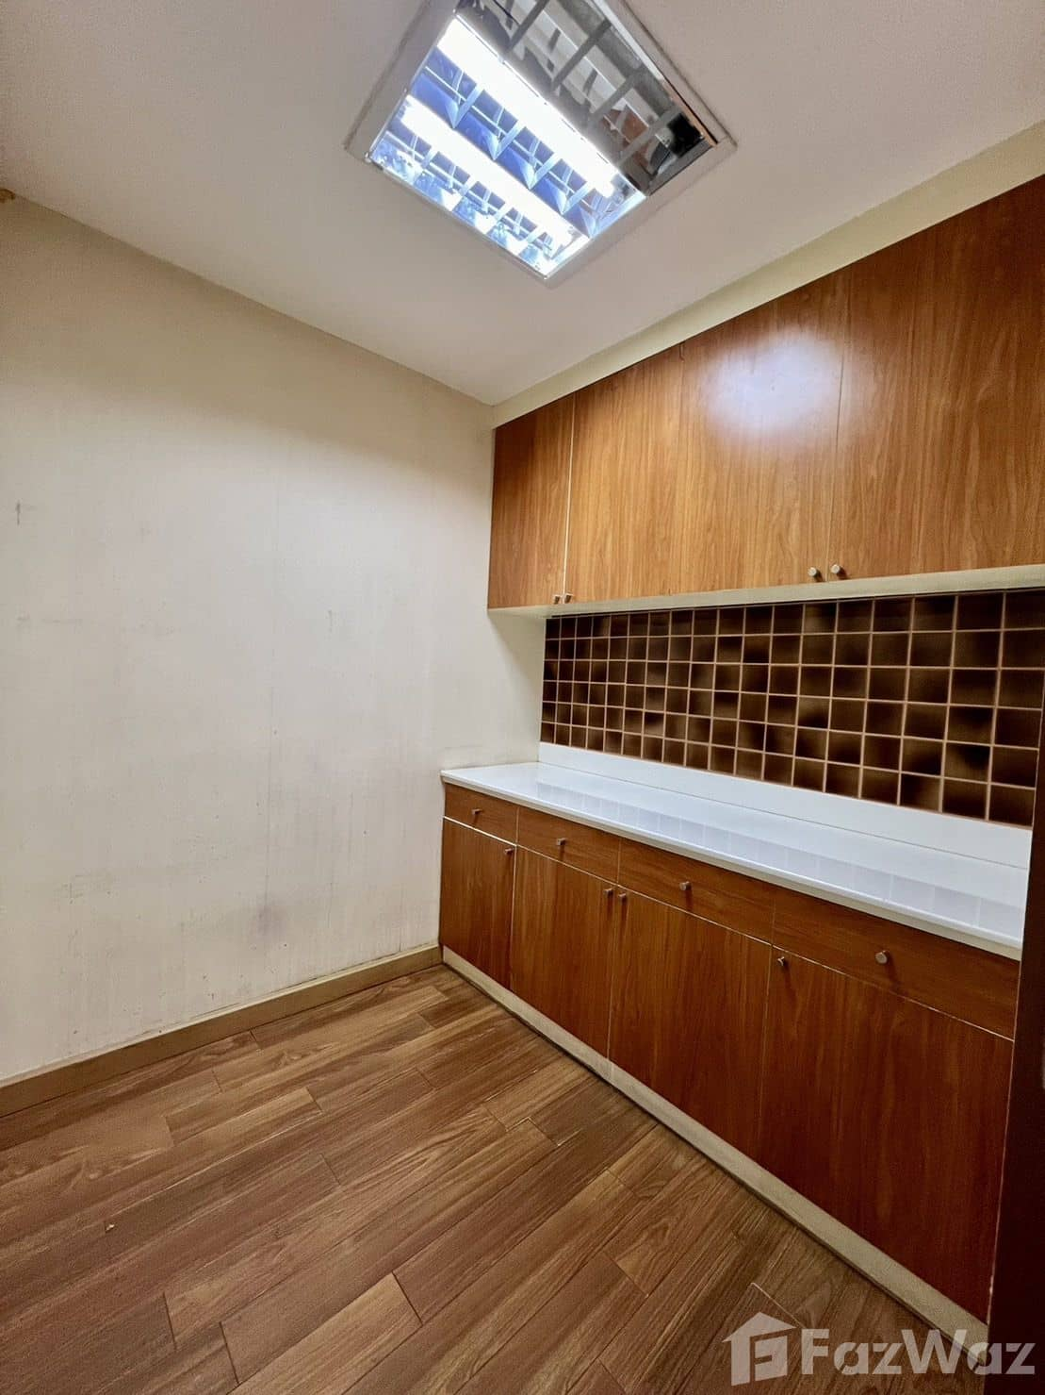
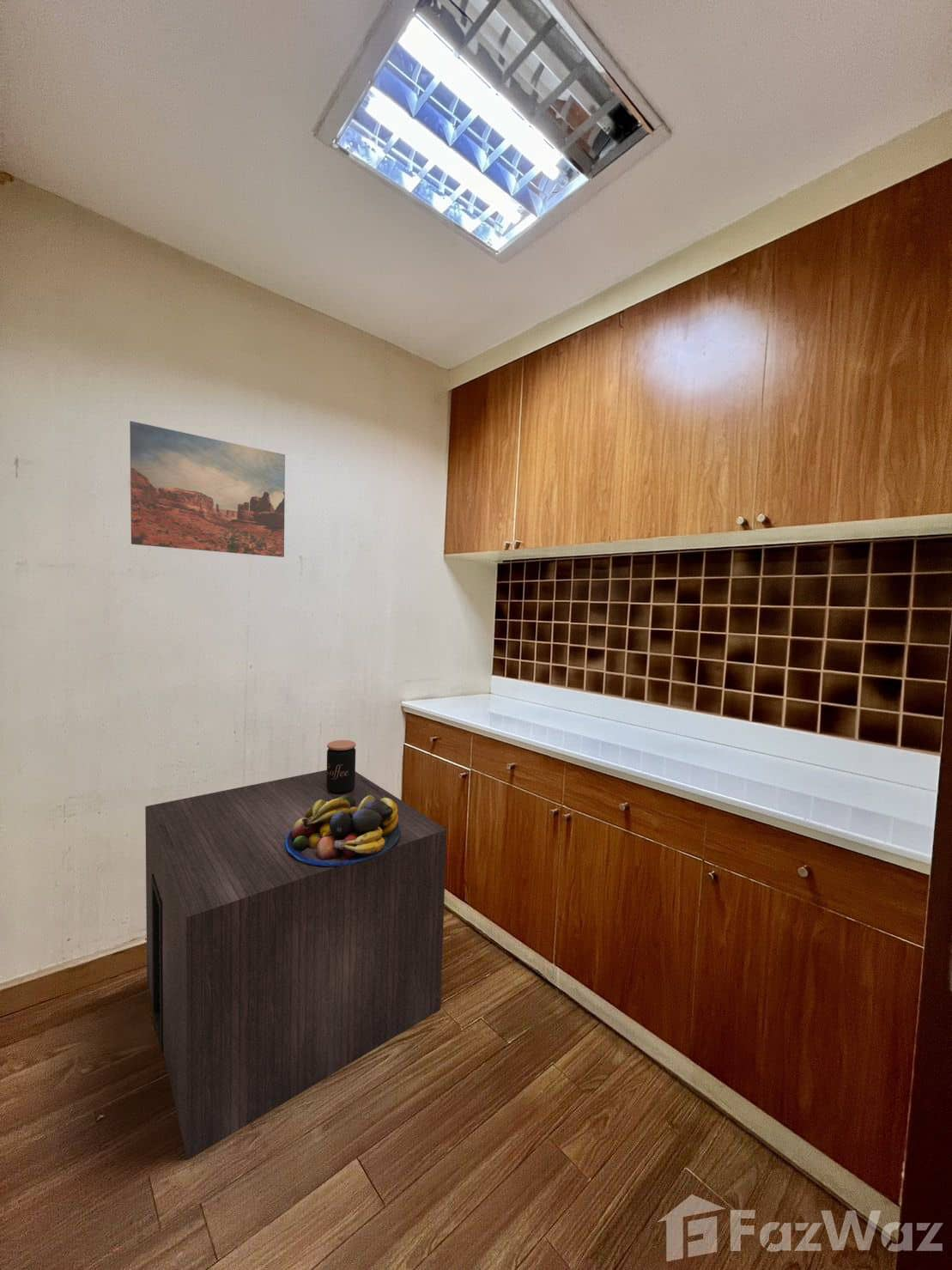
+ wall art [129,420,286,558]
+ fruit bowl [285,795,401,866]
+ storage cabinet [144,769,447,1161]
+ coffee jar [326,739,356,794]
